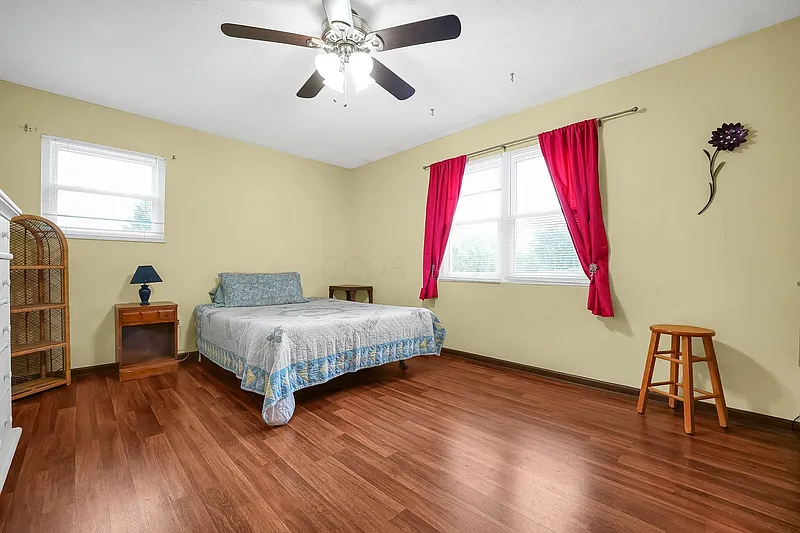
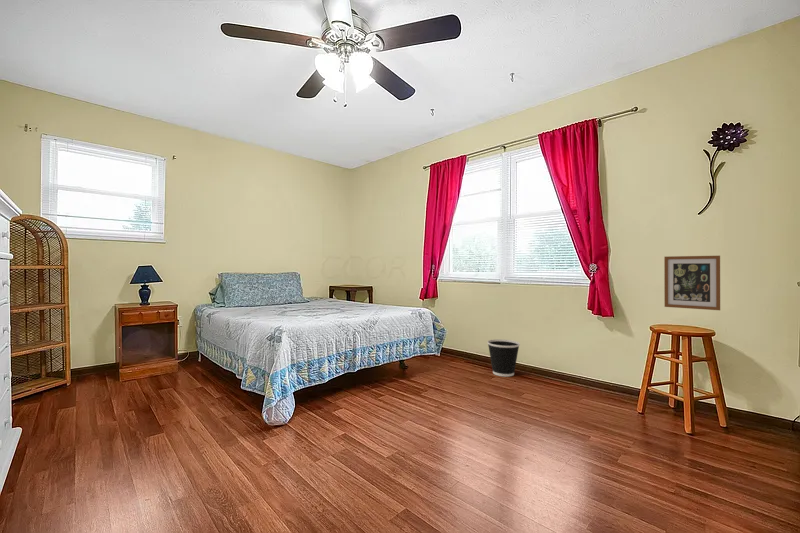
+ wastebasket [486,338,521,378]
+ wall art [663,255,721,311]
